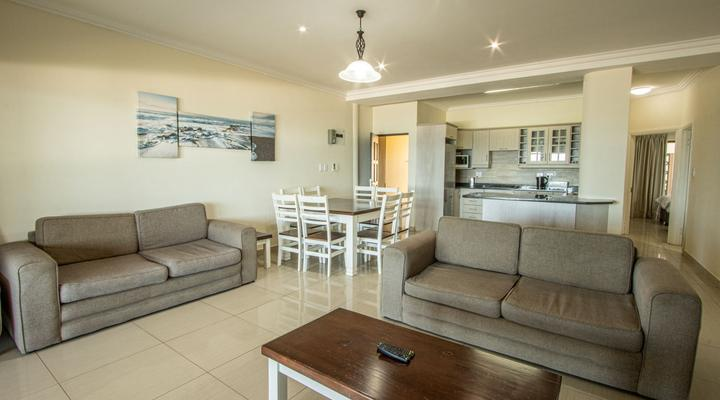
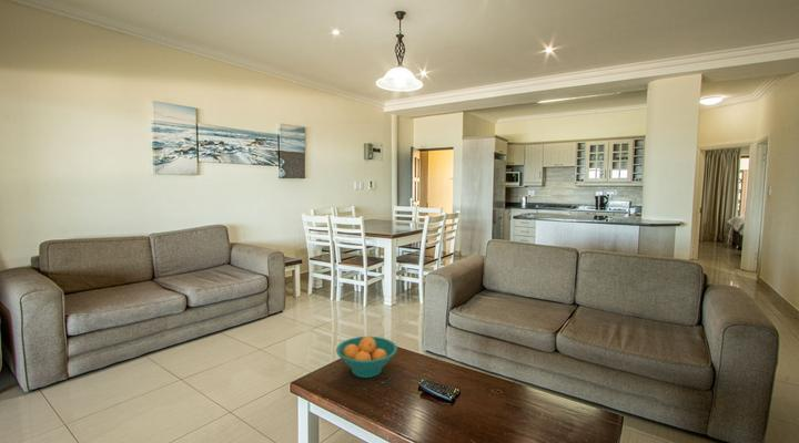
+ fruit bowl [335,336,398,379]
